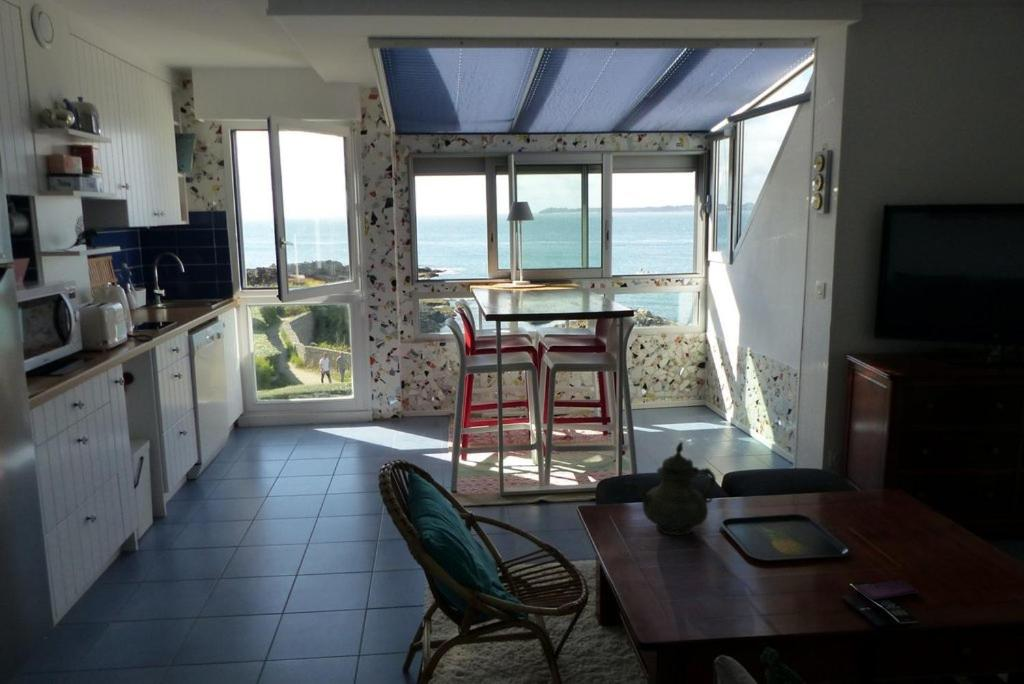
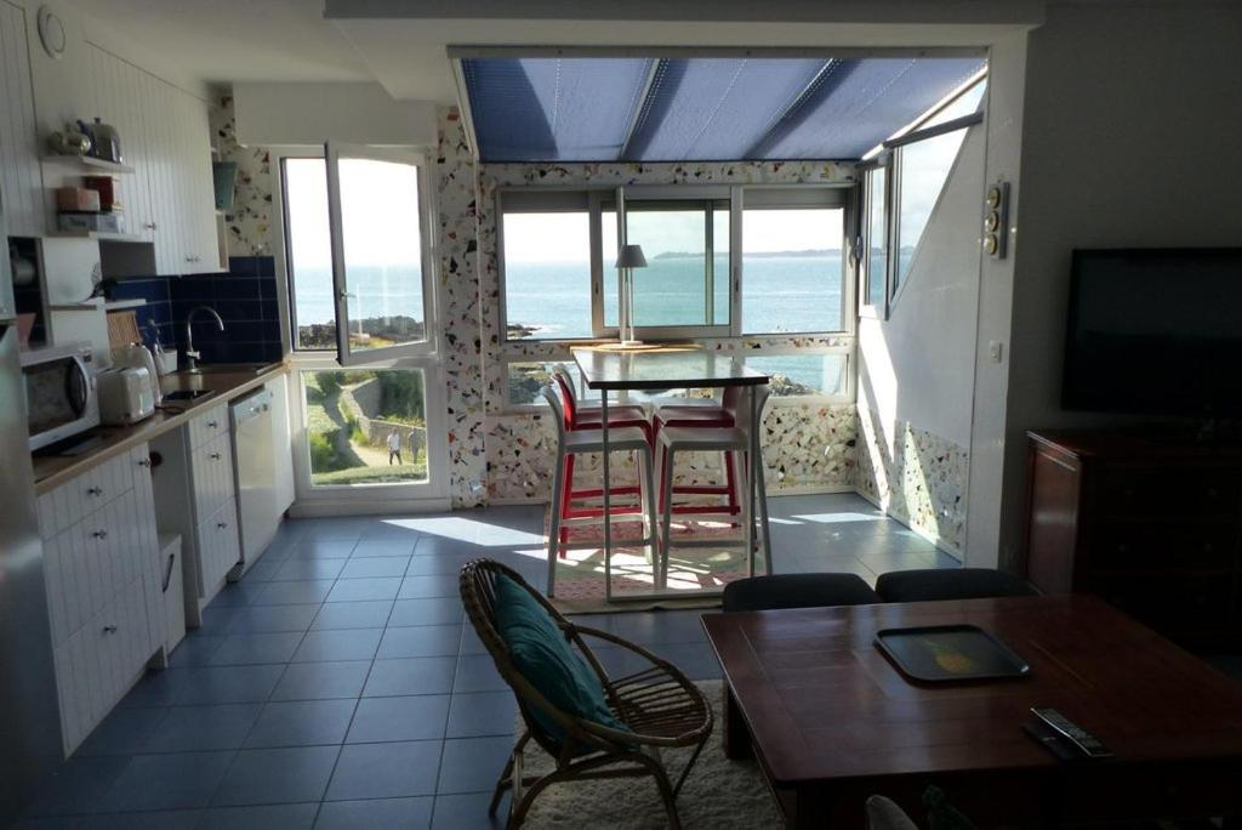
- smartphone [855,579,918,600]
- teapot [624,441,717,536]
